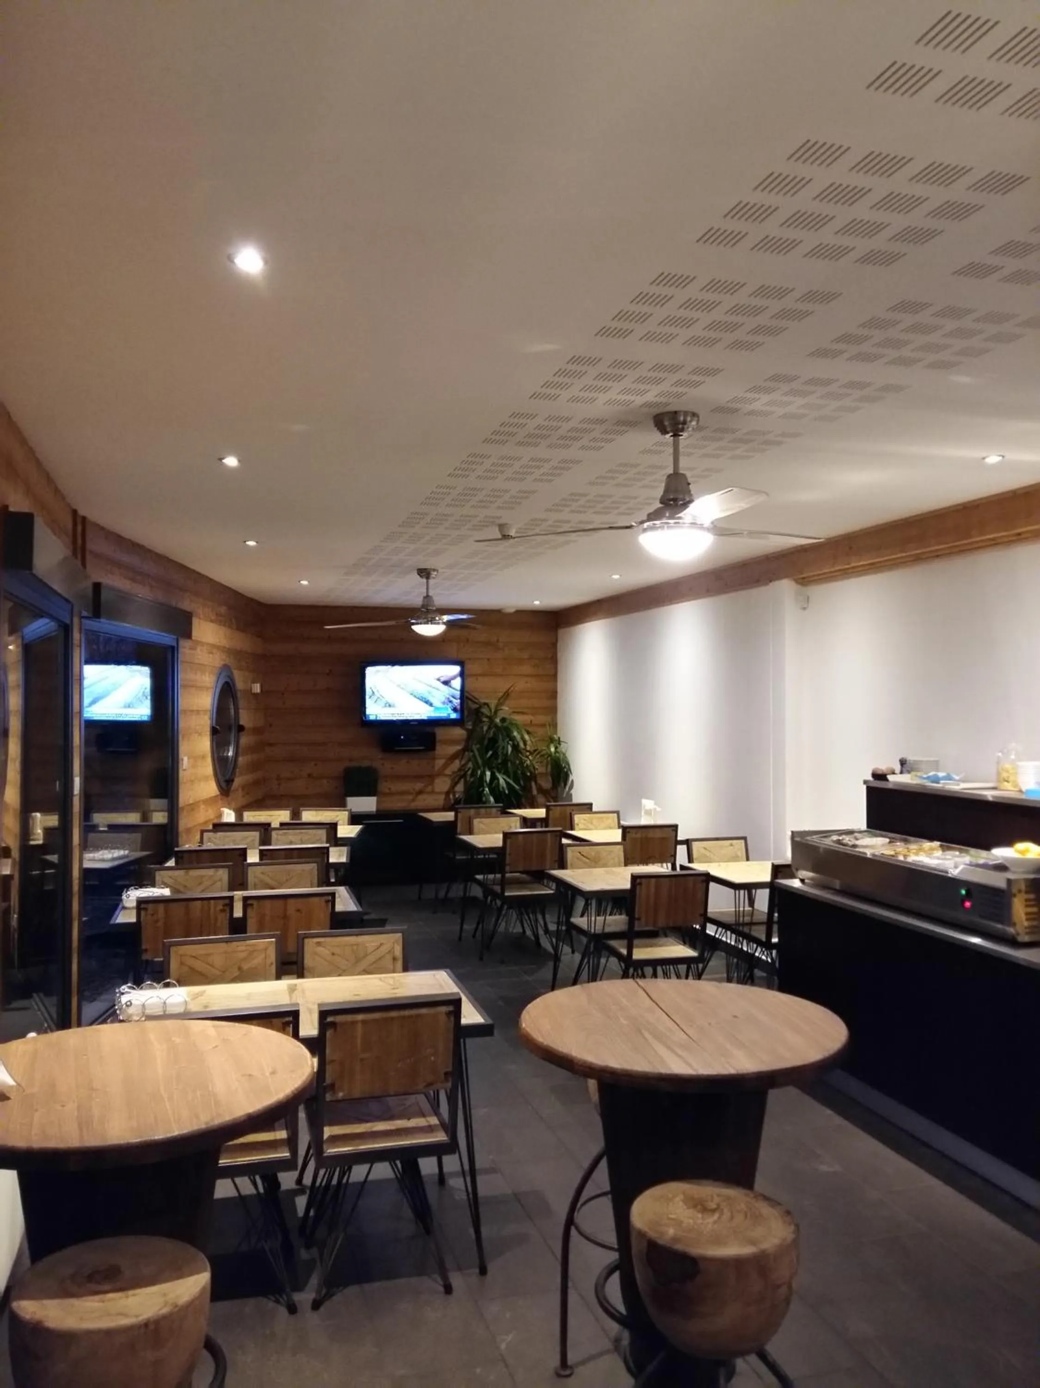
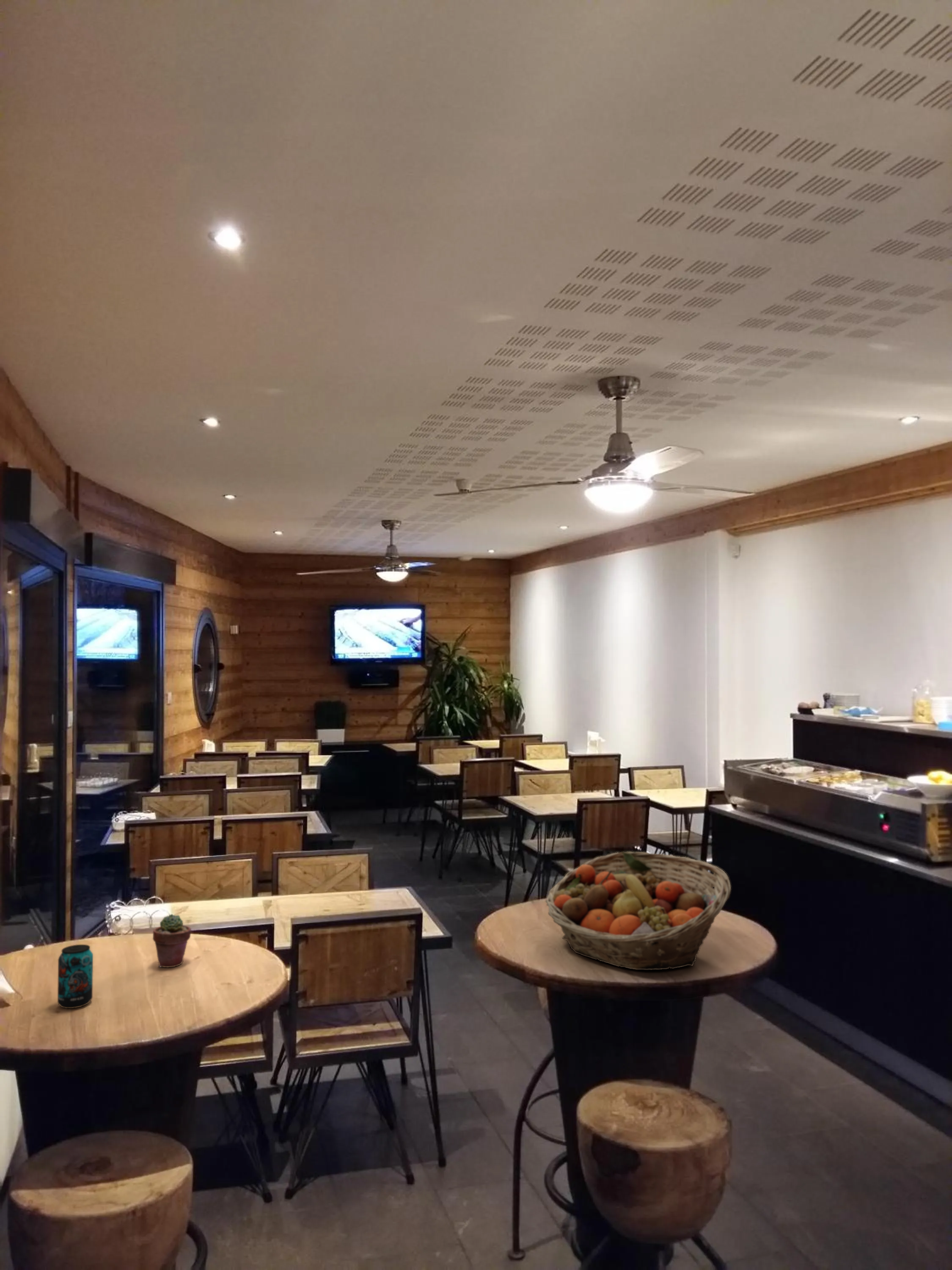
+ potted succulent [152,914,192,968]
+ beverage can [57,944,94,1009]
+ fruit basket [545,851,732,971]
